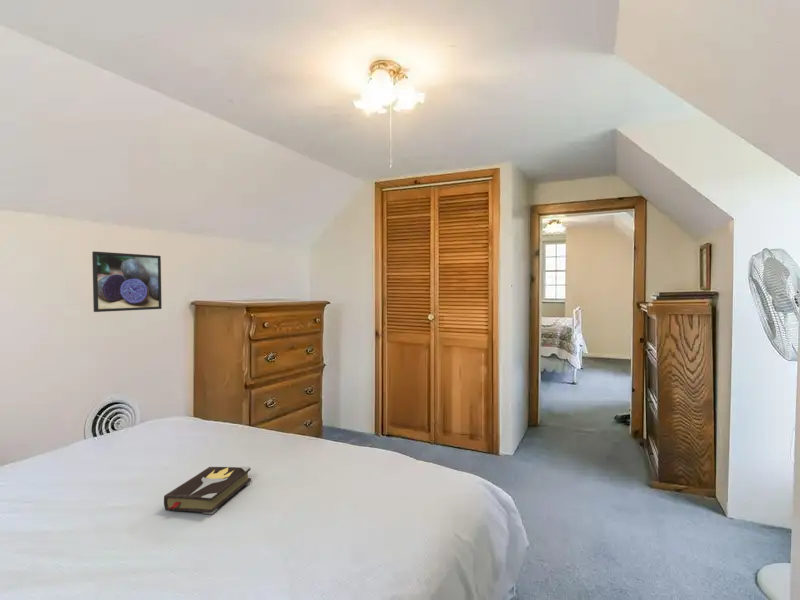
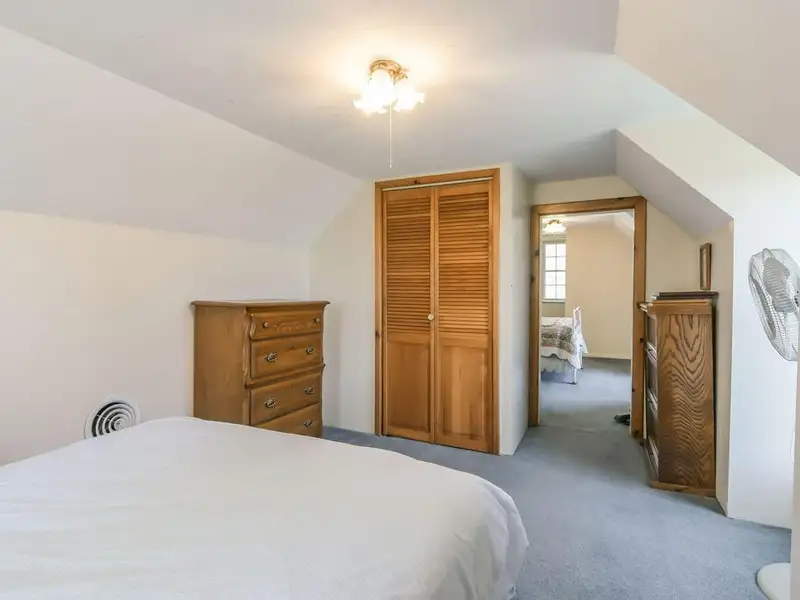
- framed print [91,251,163,313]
- hardback book [163,466,252,515]
